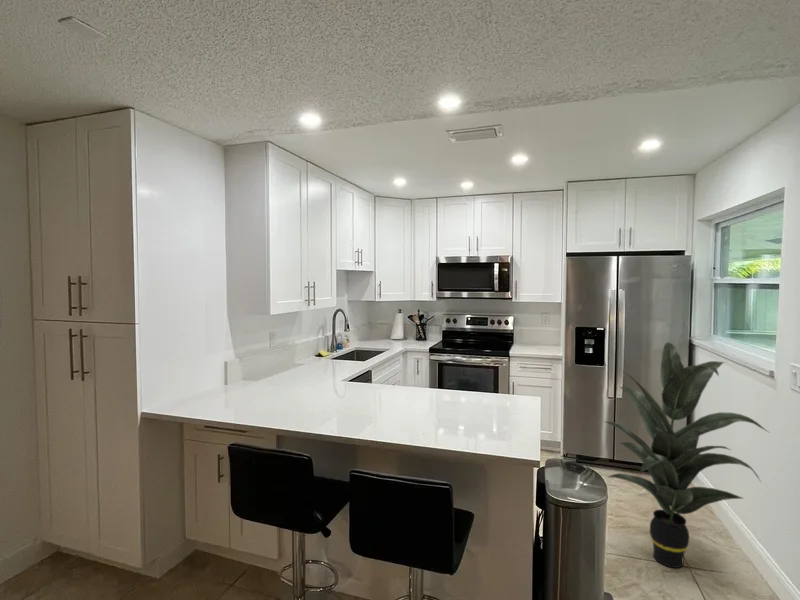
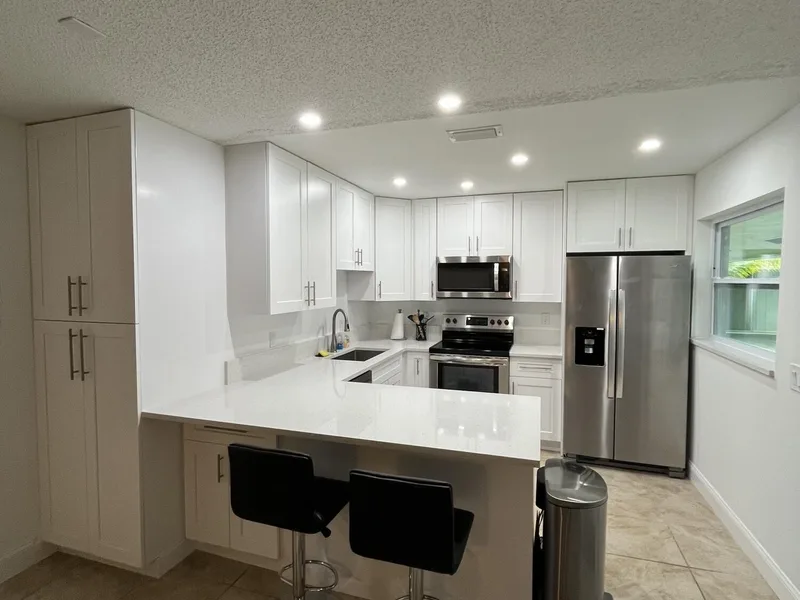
- indoor plant [602,341,770,569]
